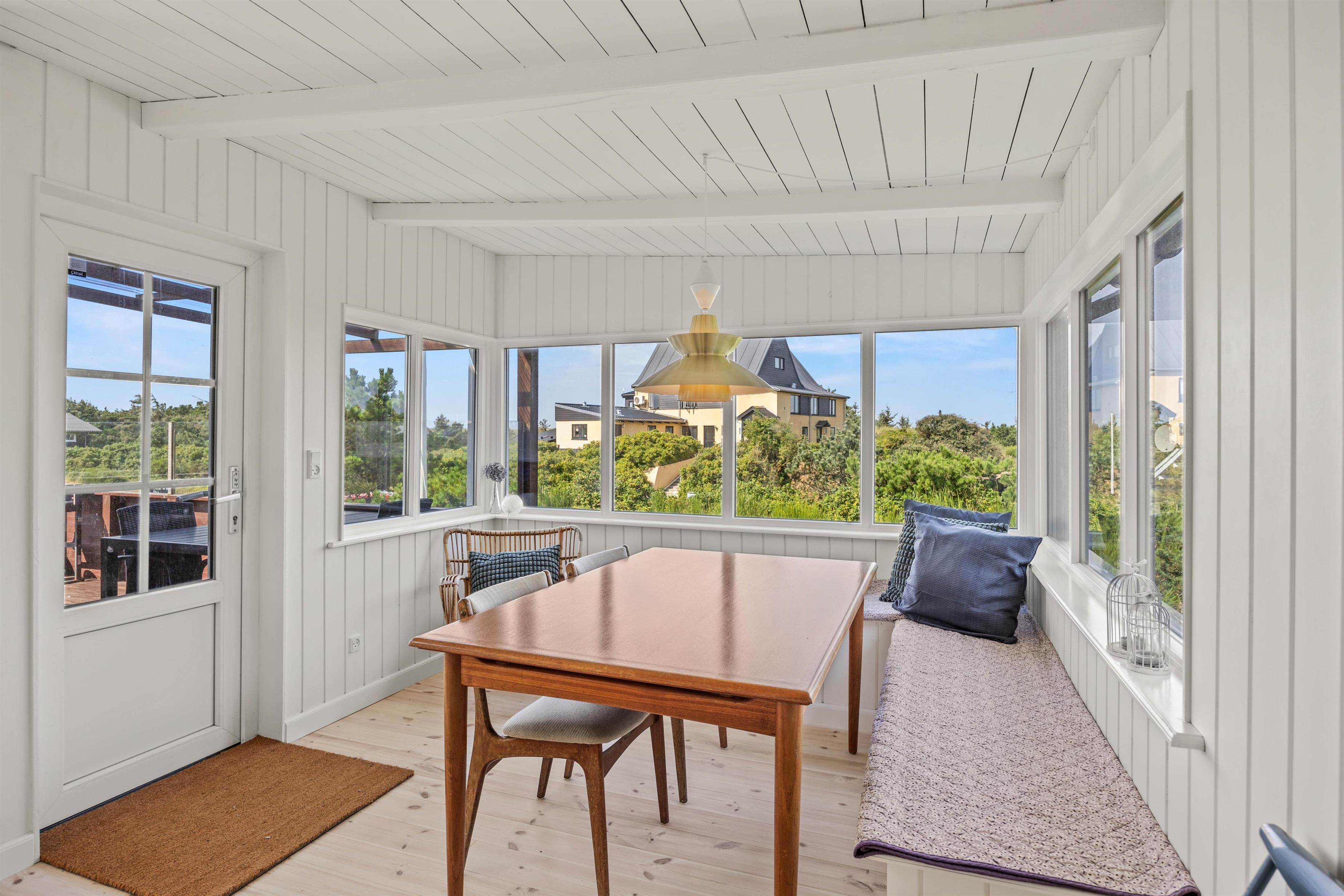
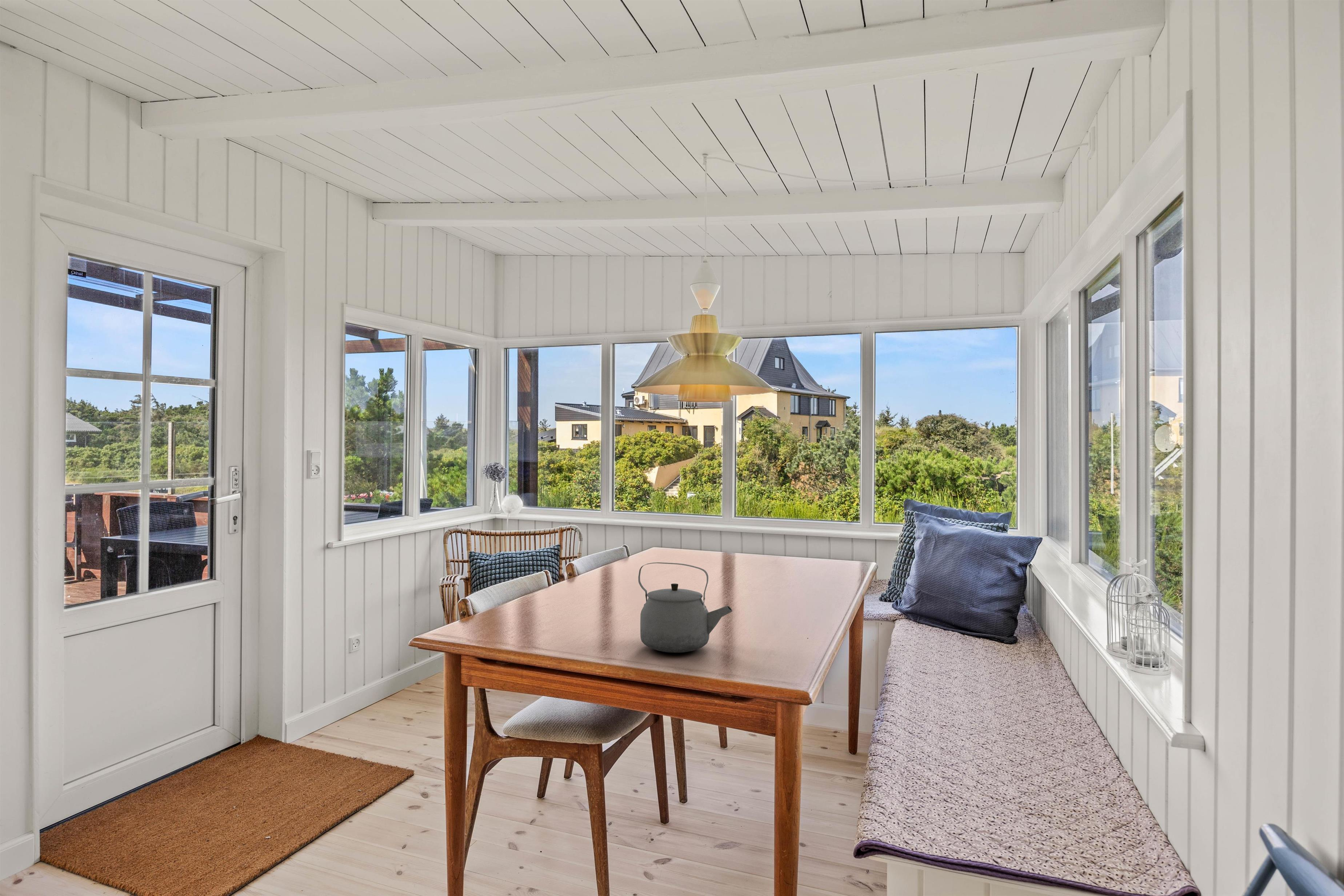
+ tea kettle [638,562,733,653]
